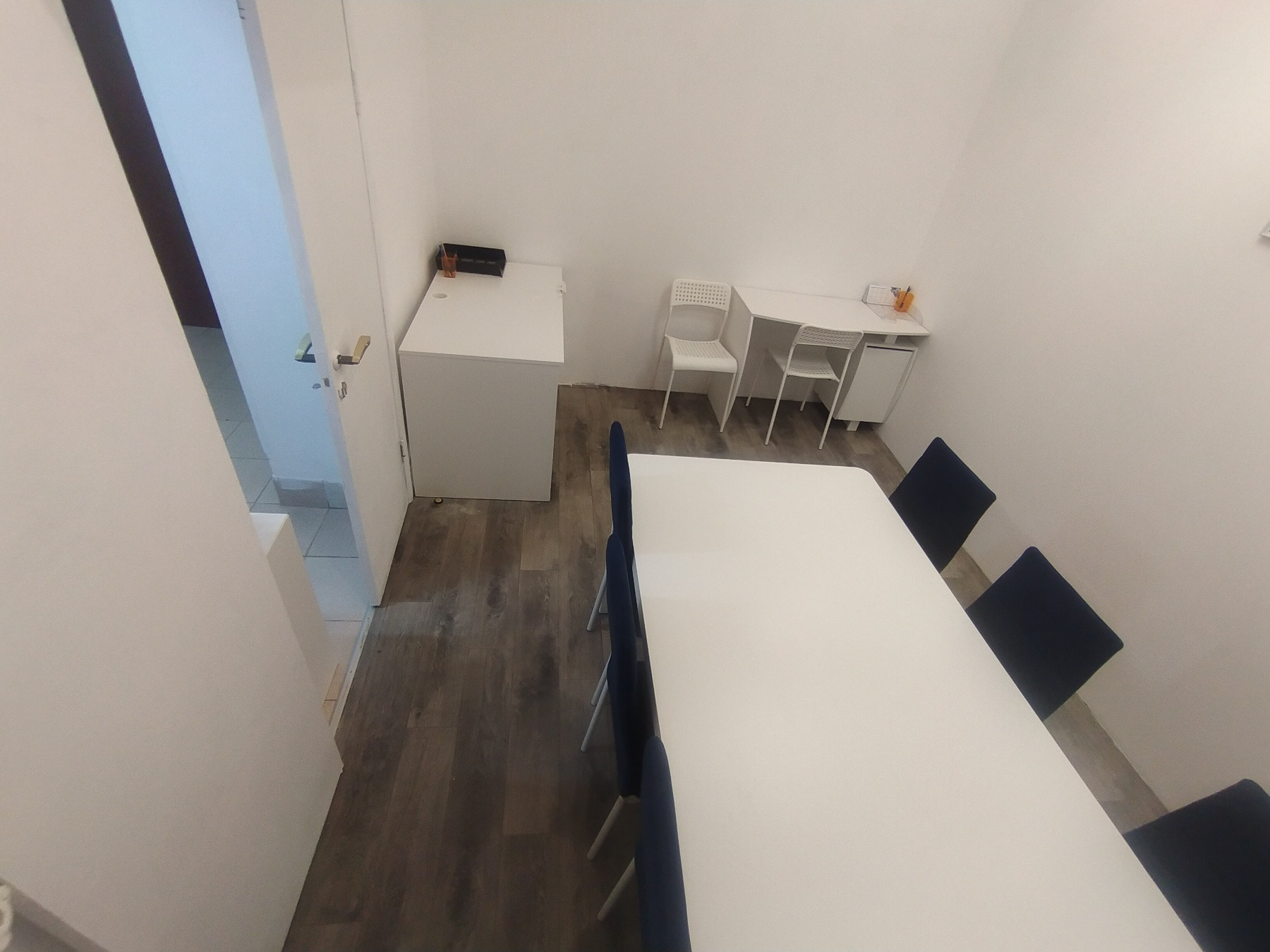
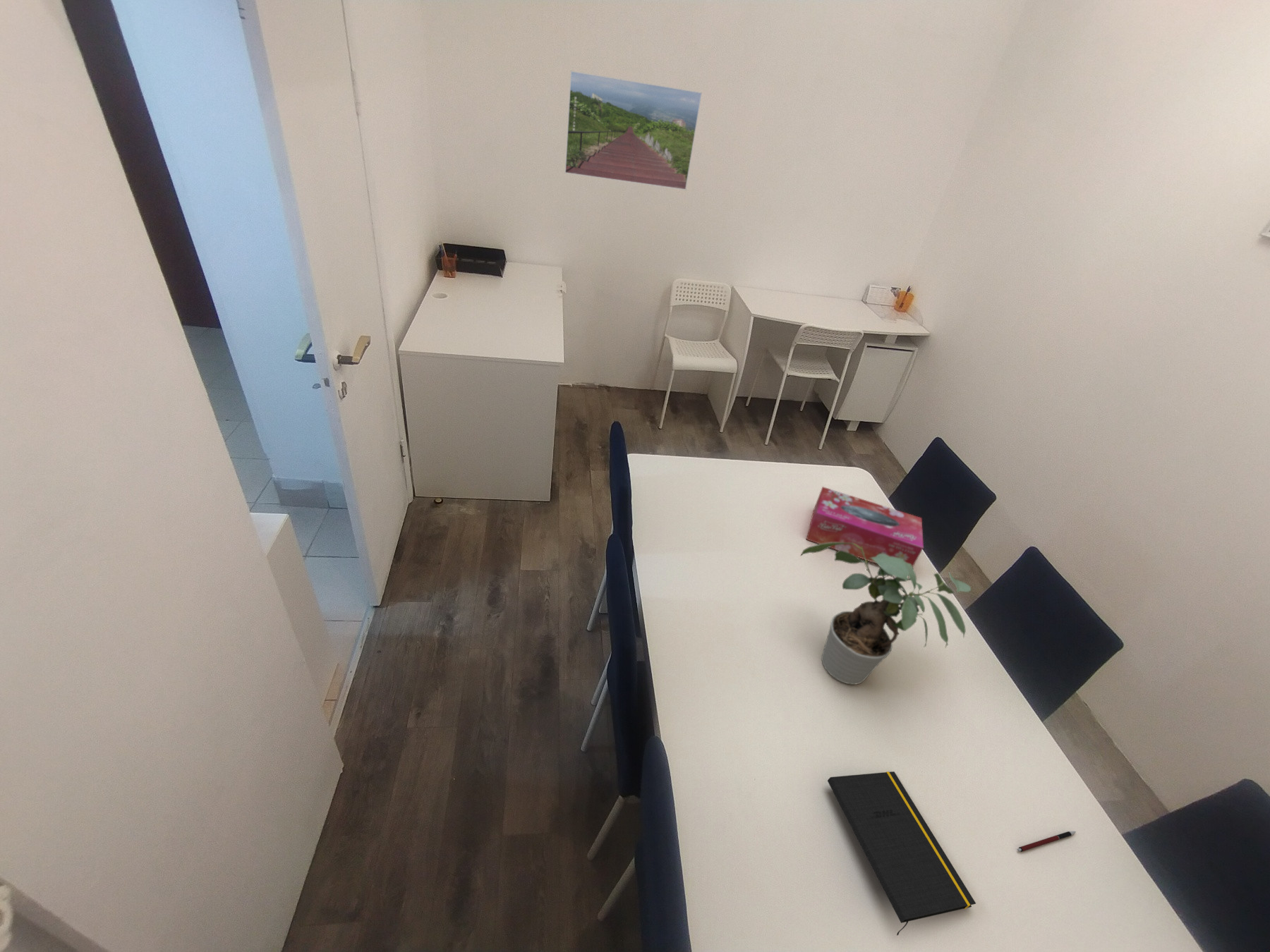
+ notepad [827,771,976,936]
+ potted plant [799,542,972,685]
+ pen [1017,831,1077,853]
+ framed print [564,70,703,190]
+ tissue box [806,486,924,567]
